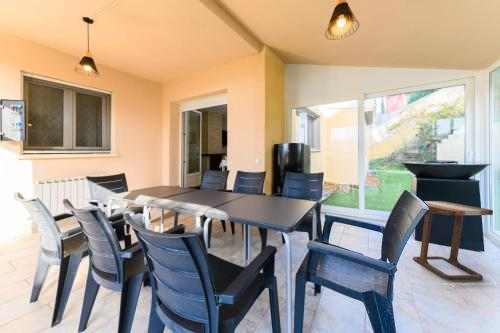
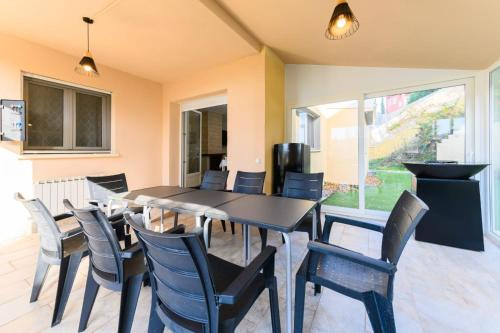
- side table [412,200,500,286]
